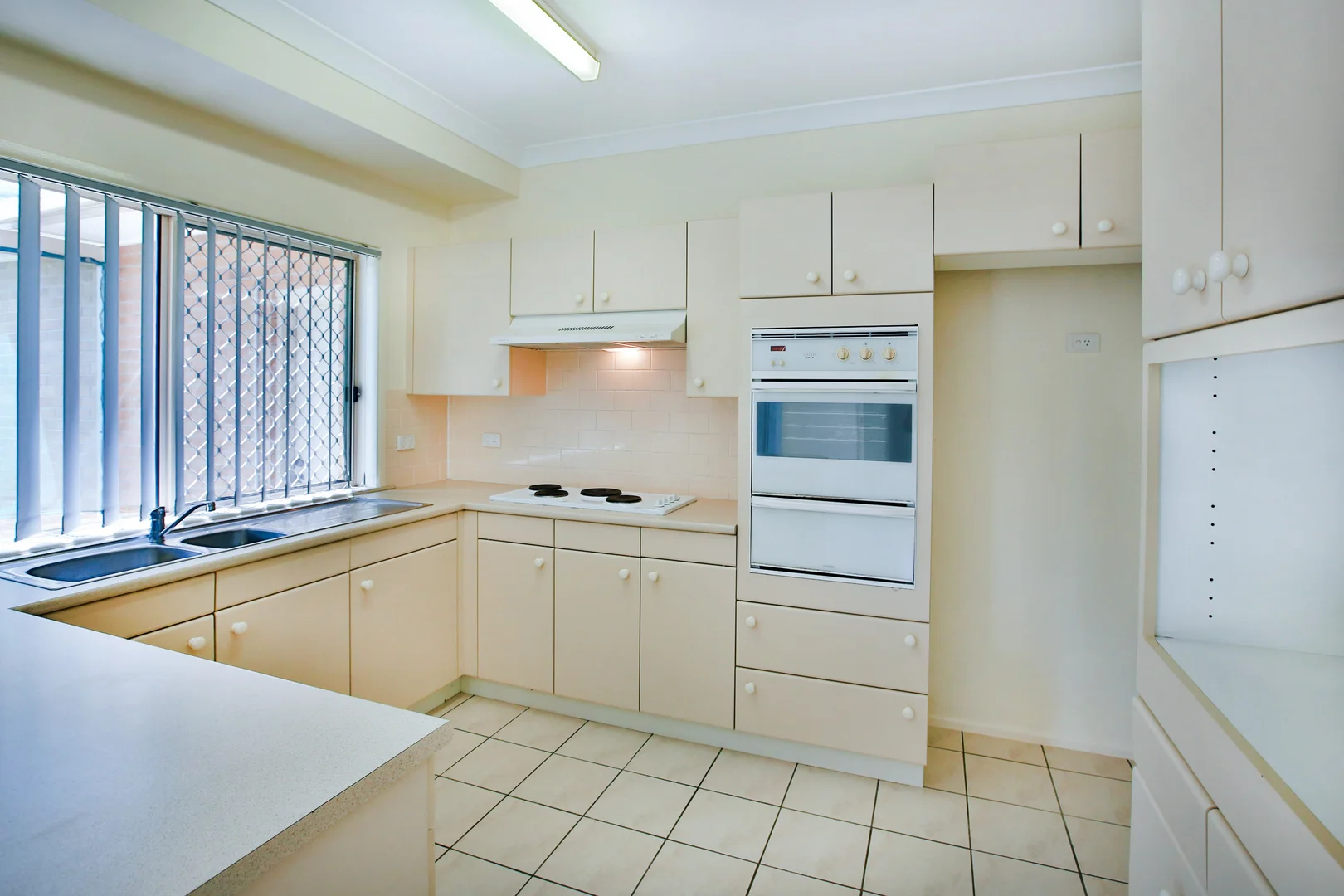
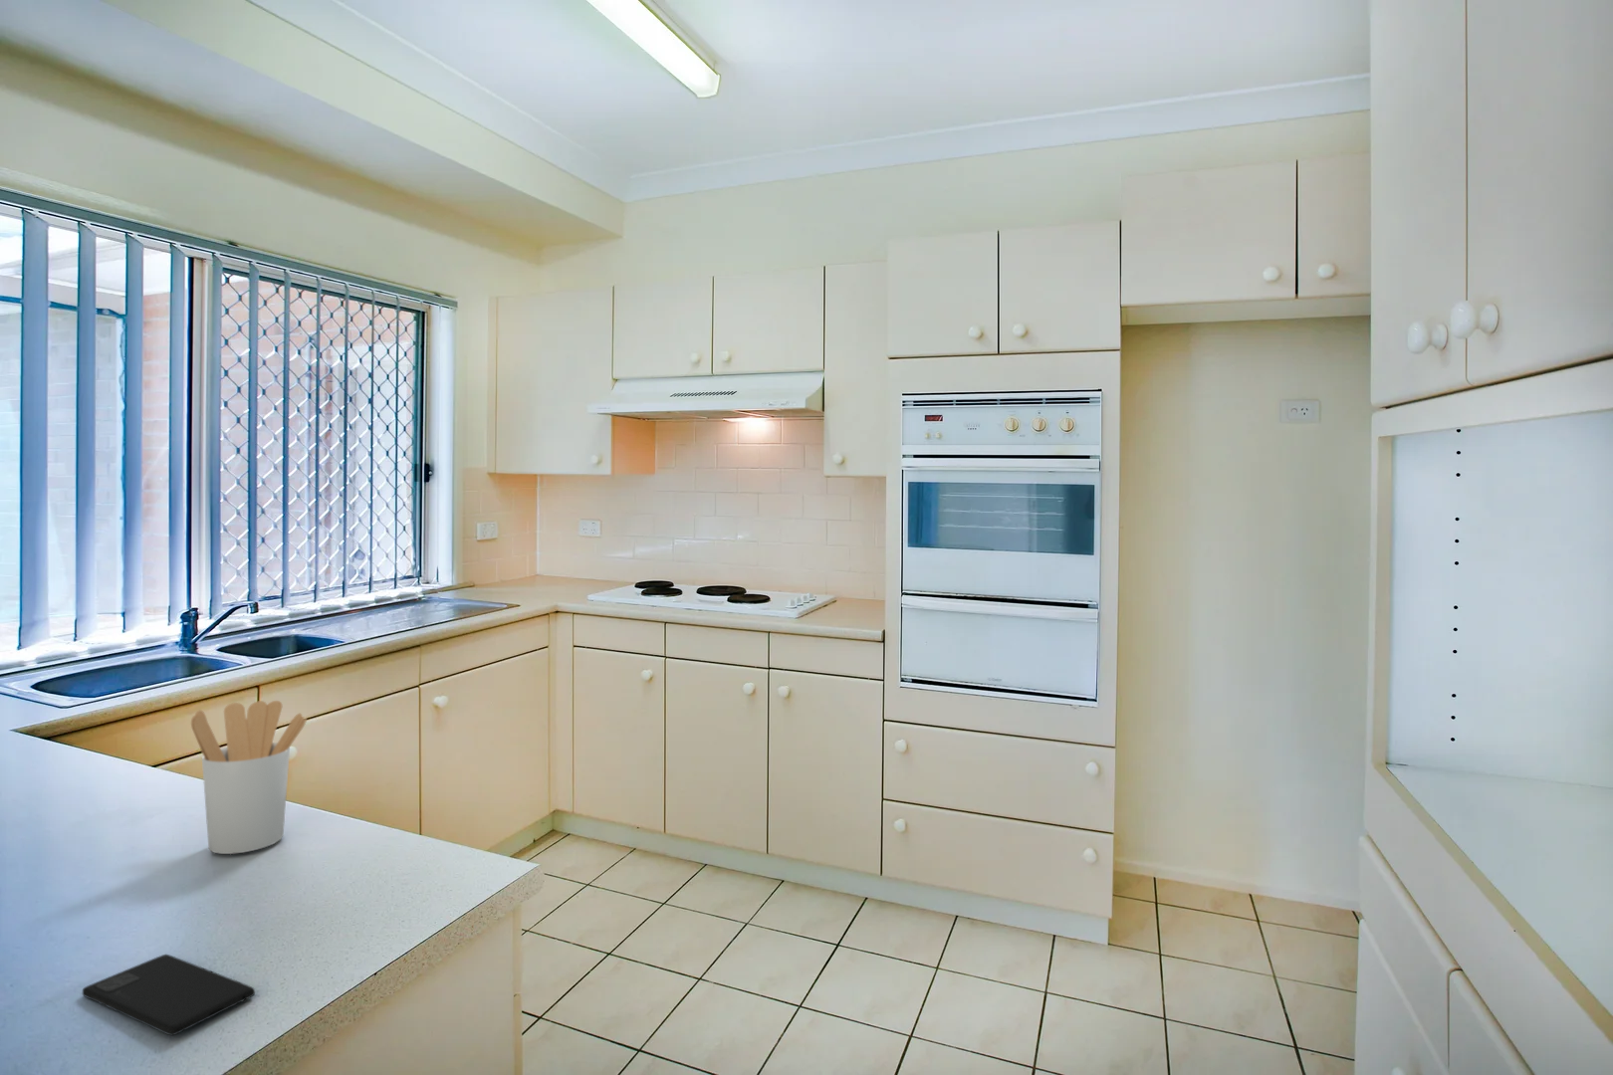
+ utensil holder [190,699,307,855]
+ smartphone [82,954,256,1037]
